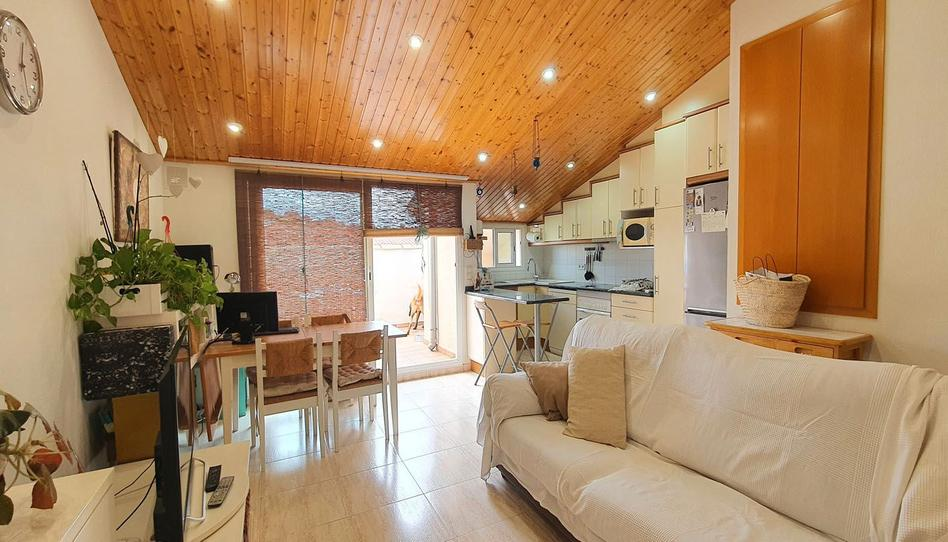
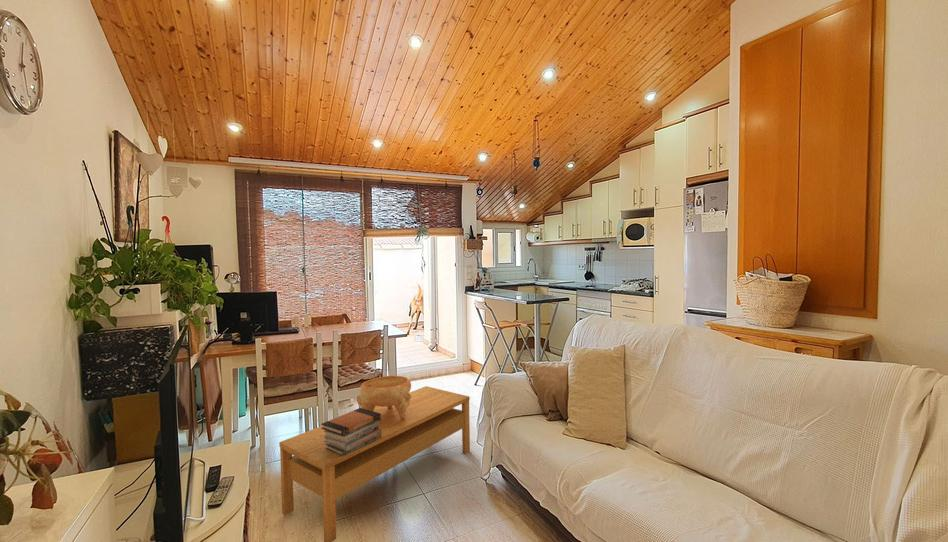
+ decorative bowl [356,375,412,419]
+ book stack [320,407,381,456]
+ coffee table [278,385,471,542]
